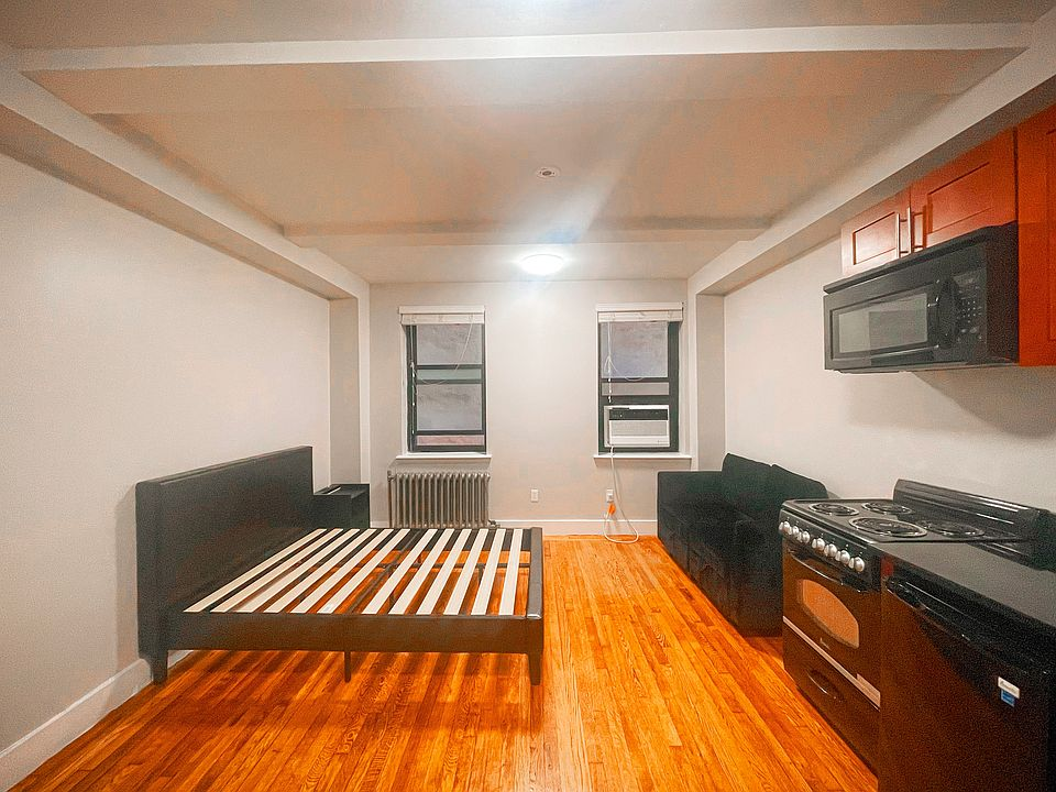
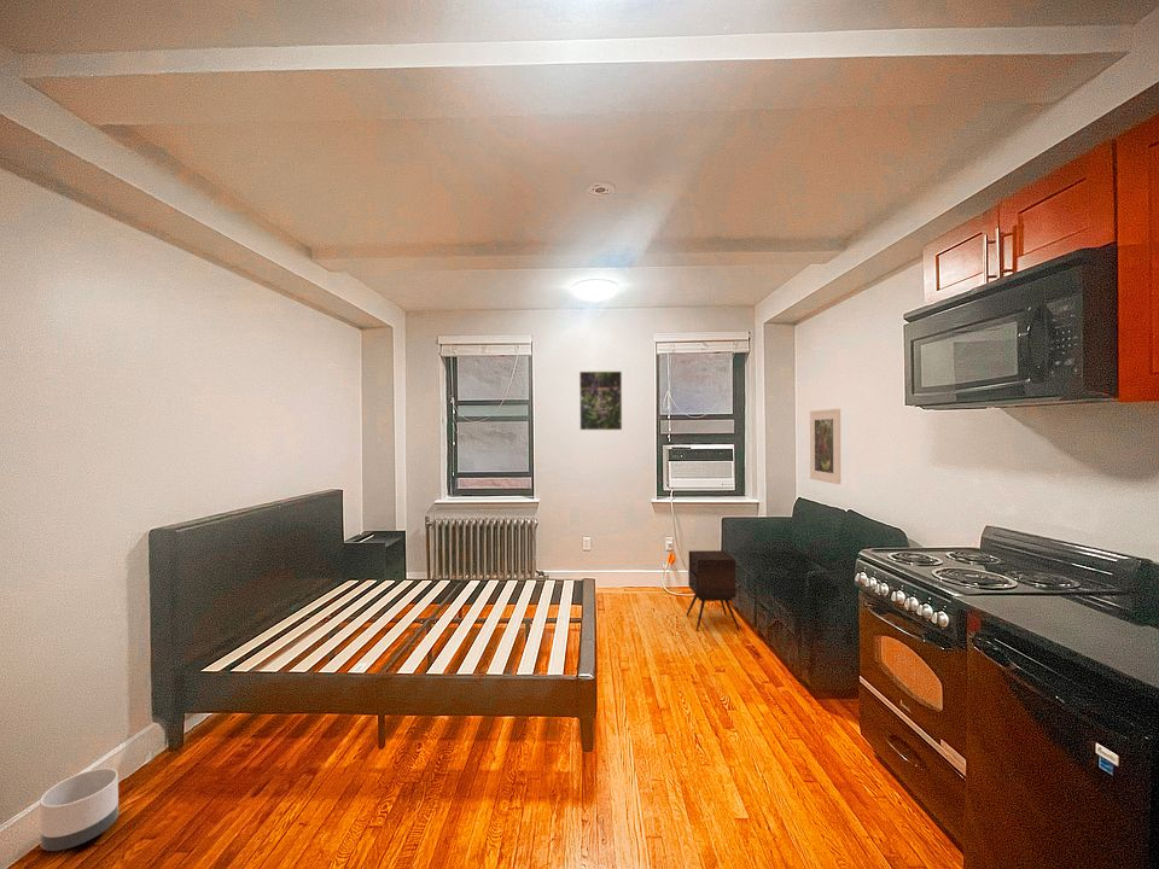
+ planter [39,766,120,852]
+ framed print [578,371,623,431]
+ side table [686,549,741,632]
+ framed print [809,408,841,485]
